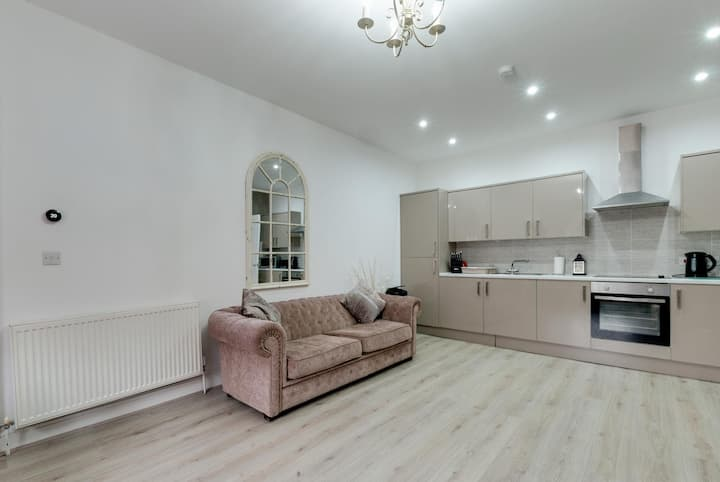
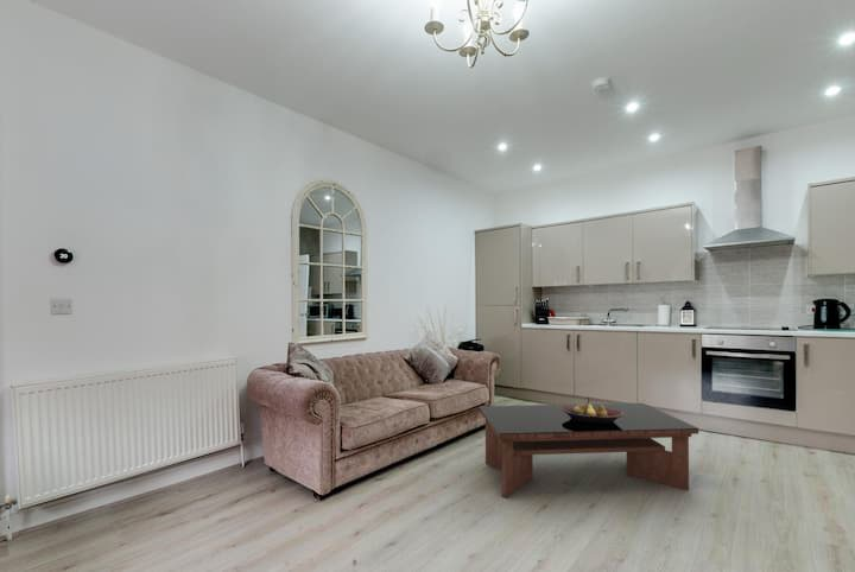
+ fruit bowl [562,402,623,424]
+ coffee table [479,402,699,500]
